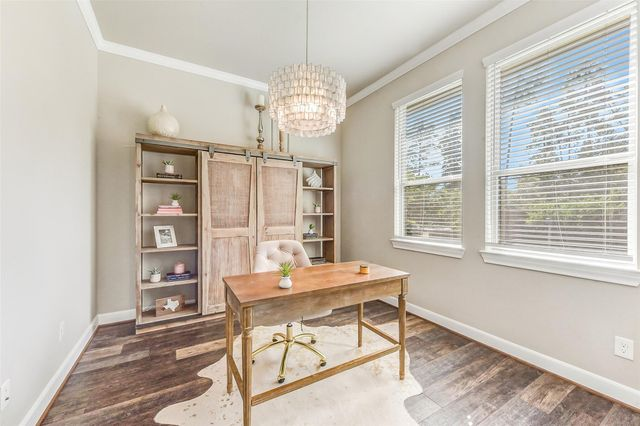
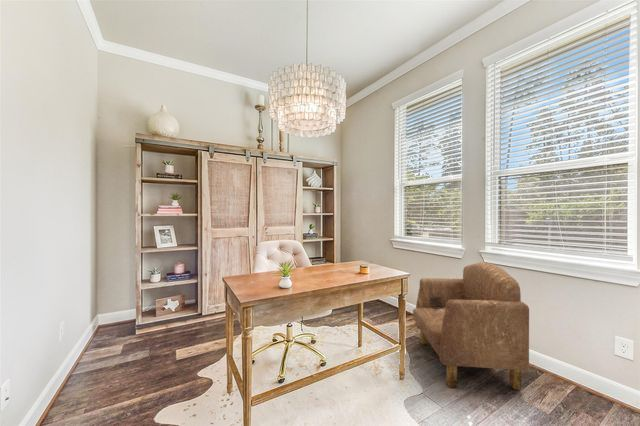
+ armchair [412,261,530,391]
